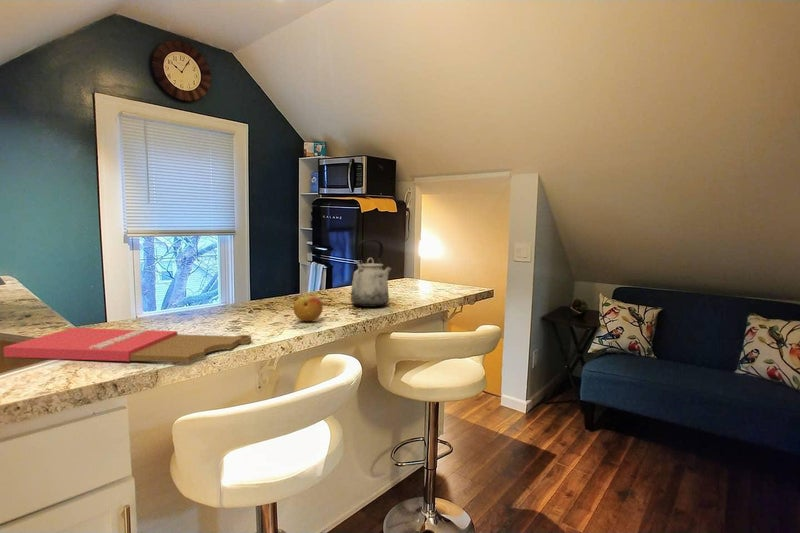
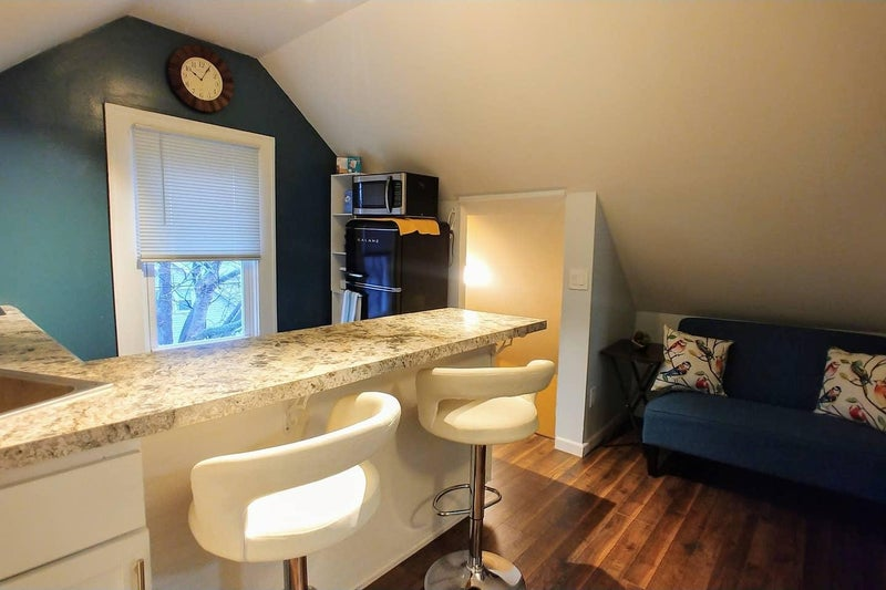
- fruit [292,296,324,322]
- cutting board [3,327,252,364]
- kettle [350,239,392,308]
